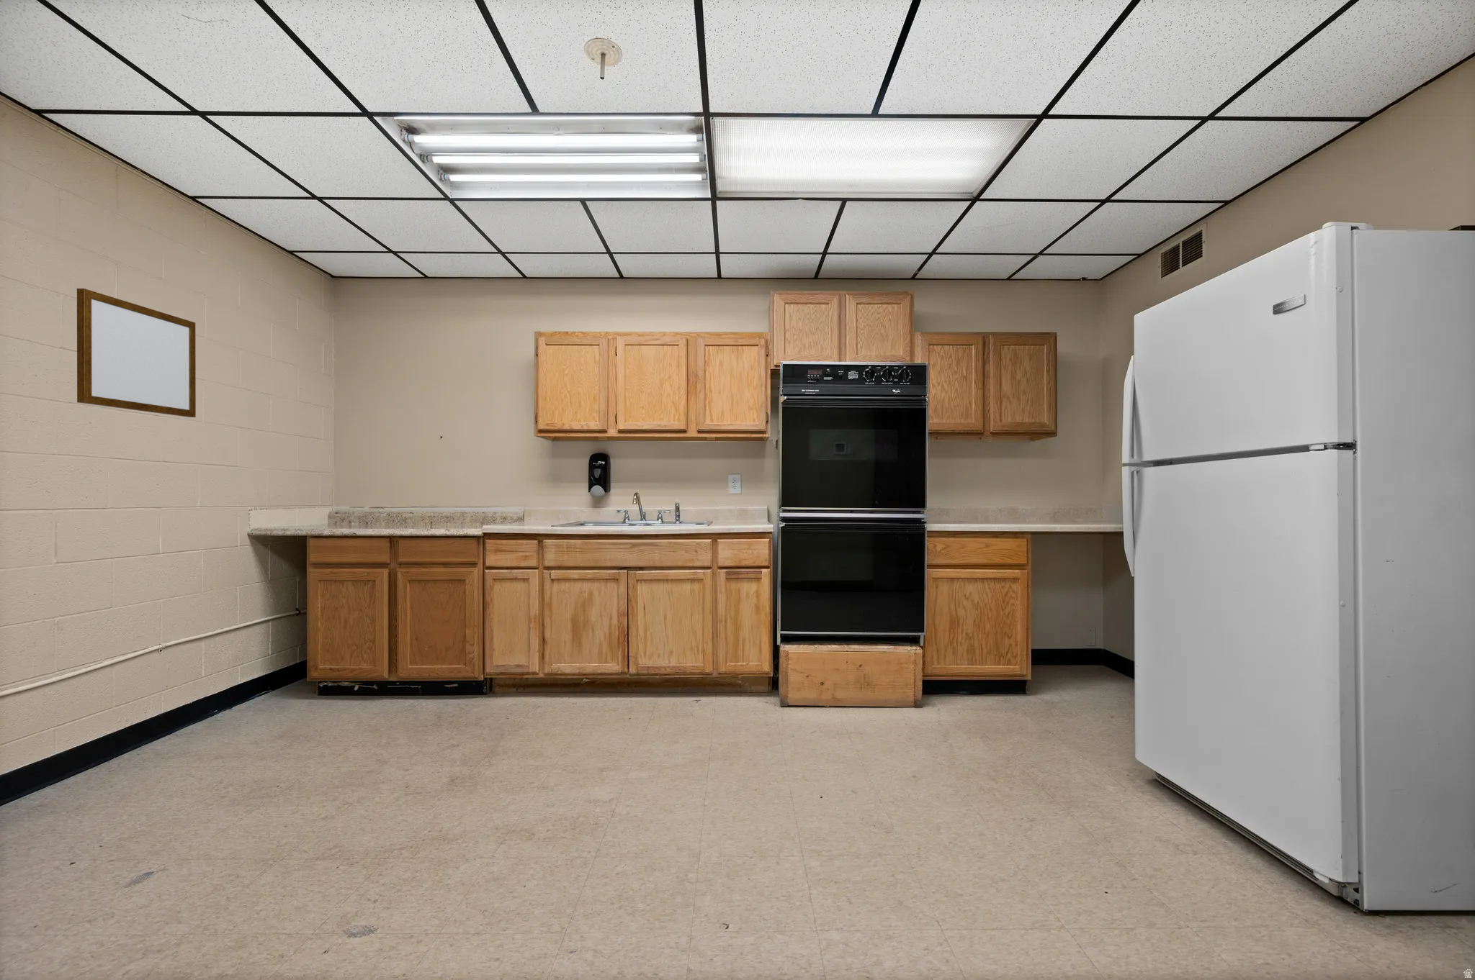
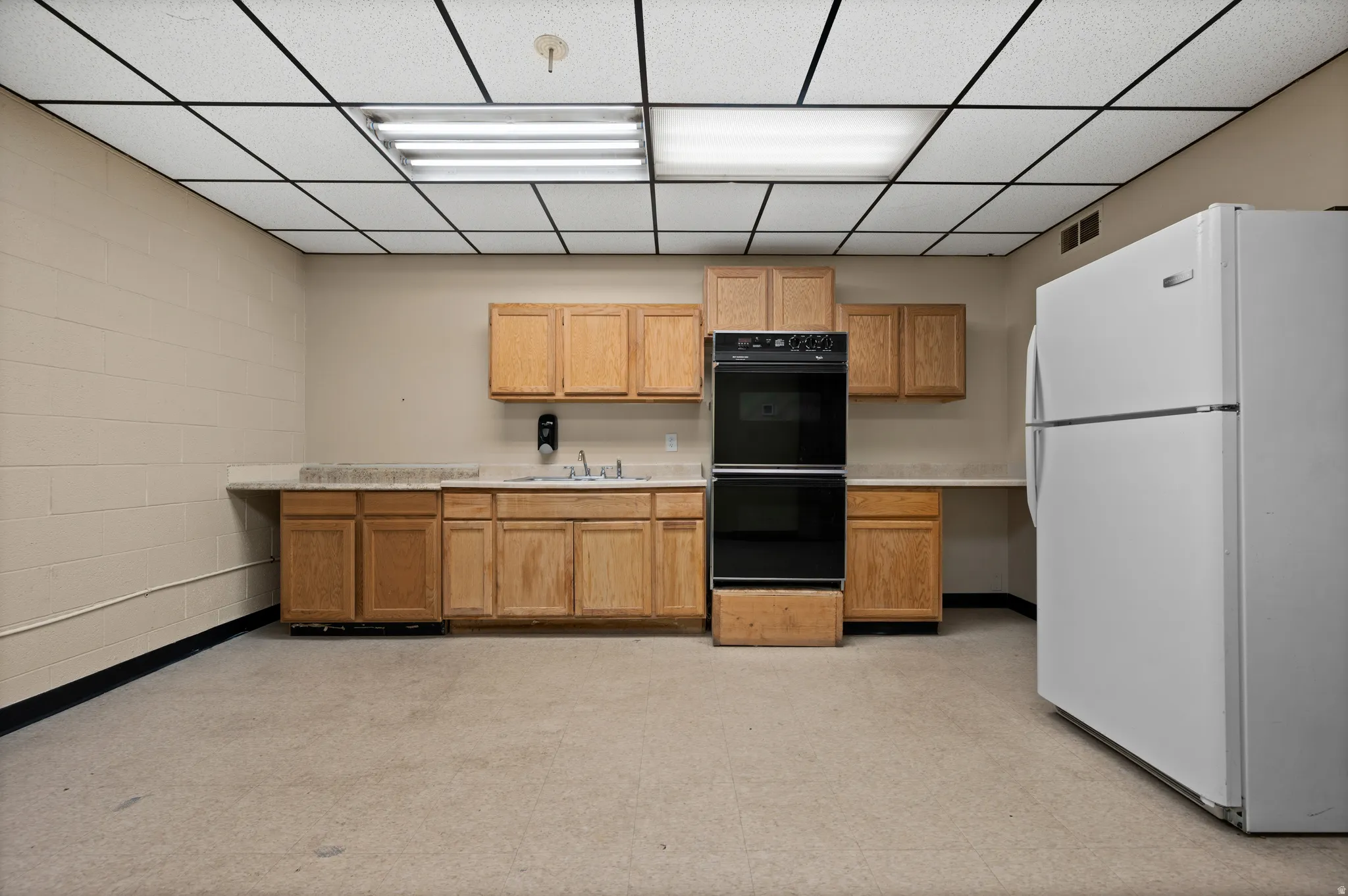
- writing board [77,288,197,418]
